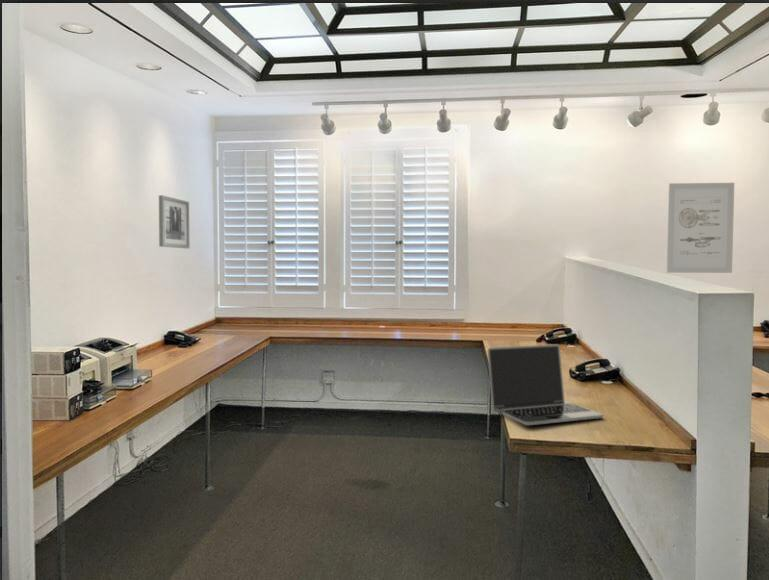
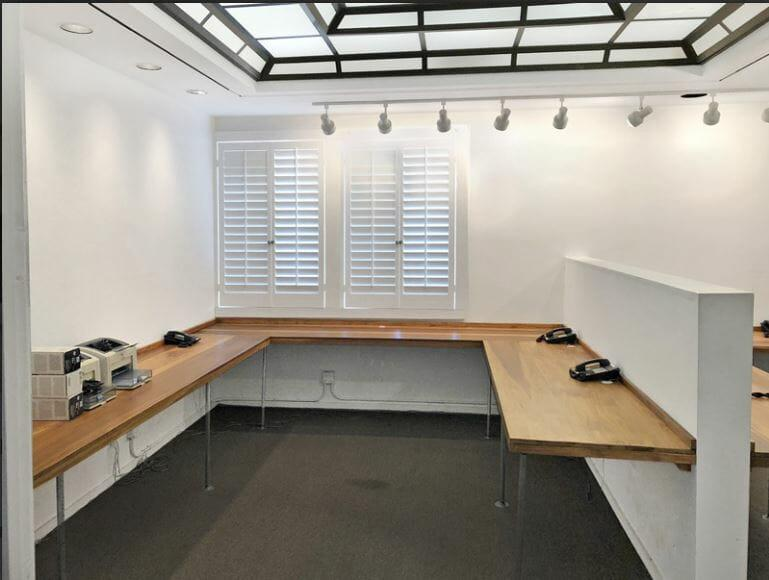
- wall art [666,182,735,274]
- laptop [487,343,604,426]
- wall art [158,194,191,249]
